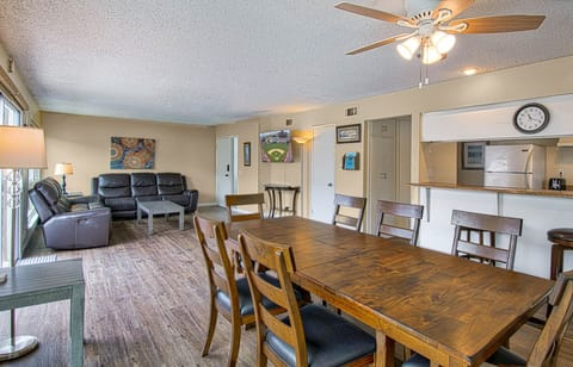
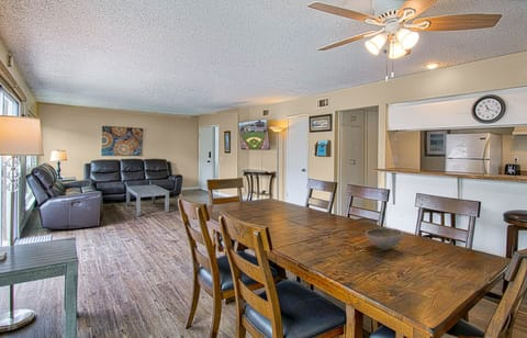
+ bowl [365,227,404,251]
